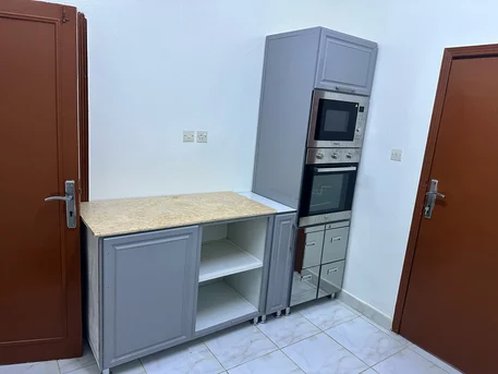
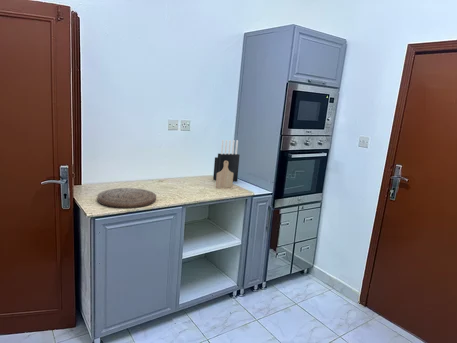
+ cutting board [97,187,157,209]
+ knife block [212,139,241,183]
+ cutting board [215,161,234,189]
